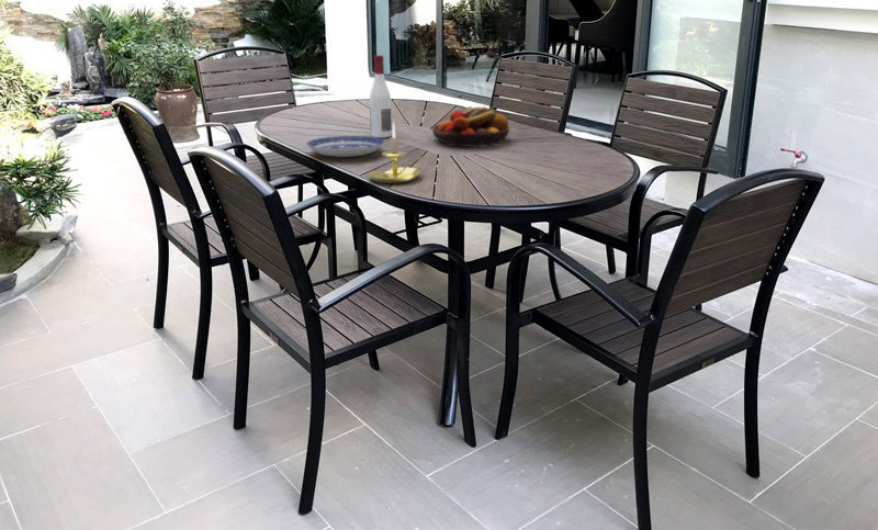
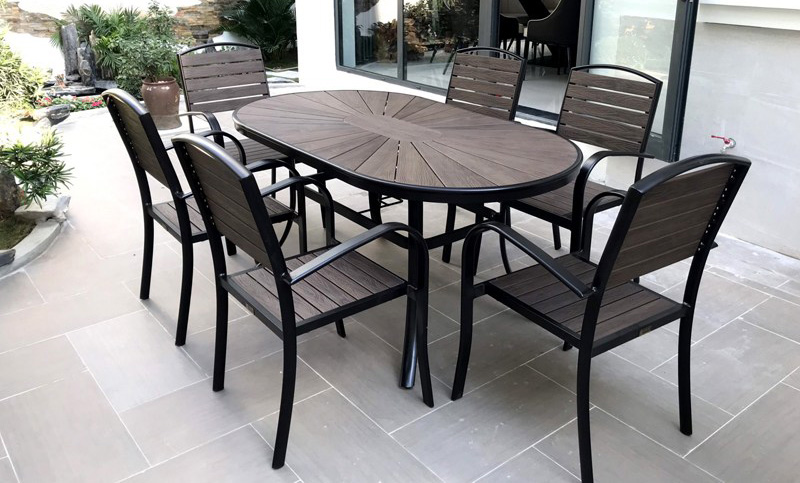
- plate [305,135,385,158]
- fruit bowl [431,105,510,148]
- candle holder [368,121,428,184]
- alcohol [369,54,393,138]
